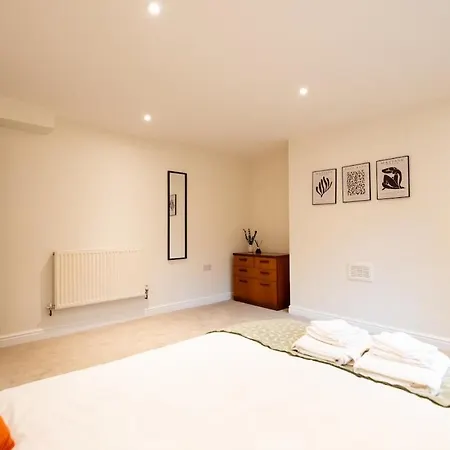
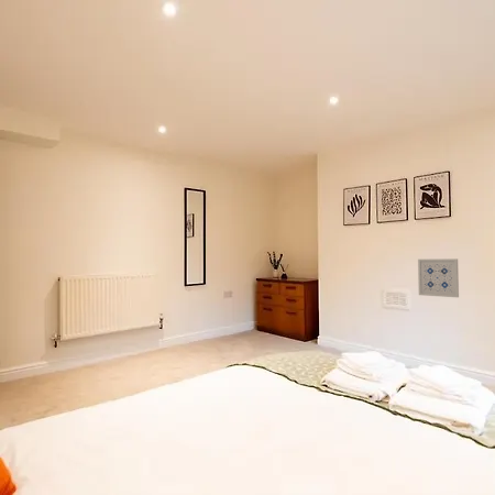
+ wall art [417,257,460,298]
